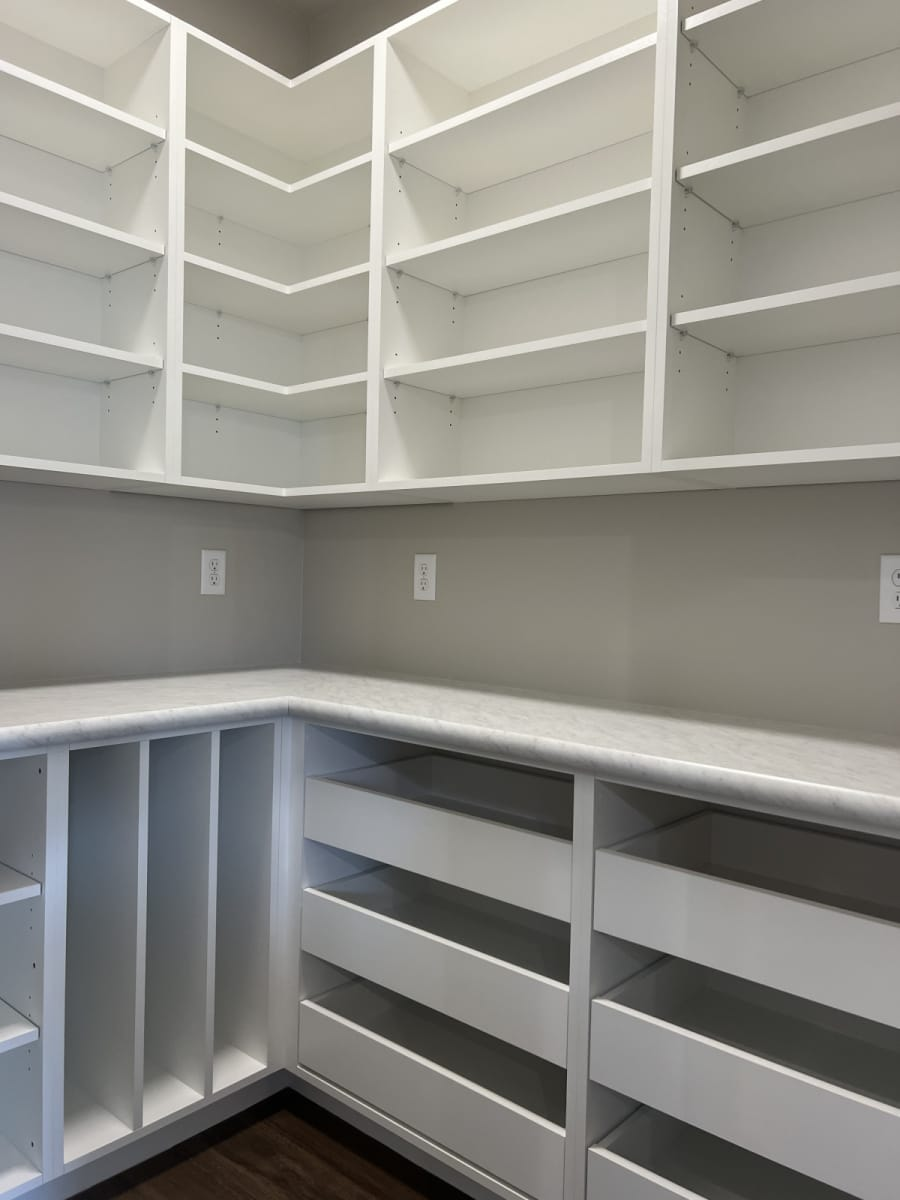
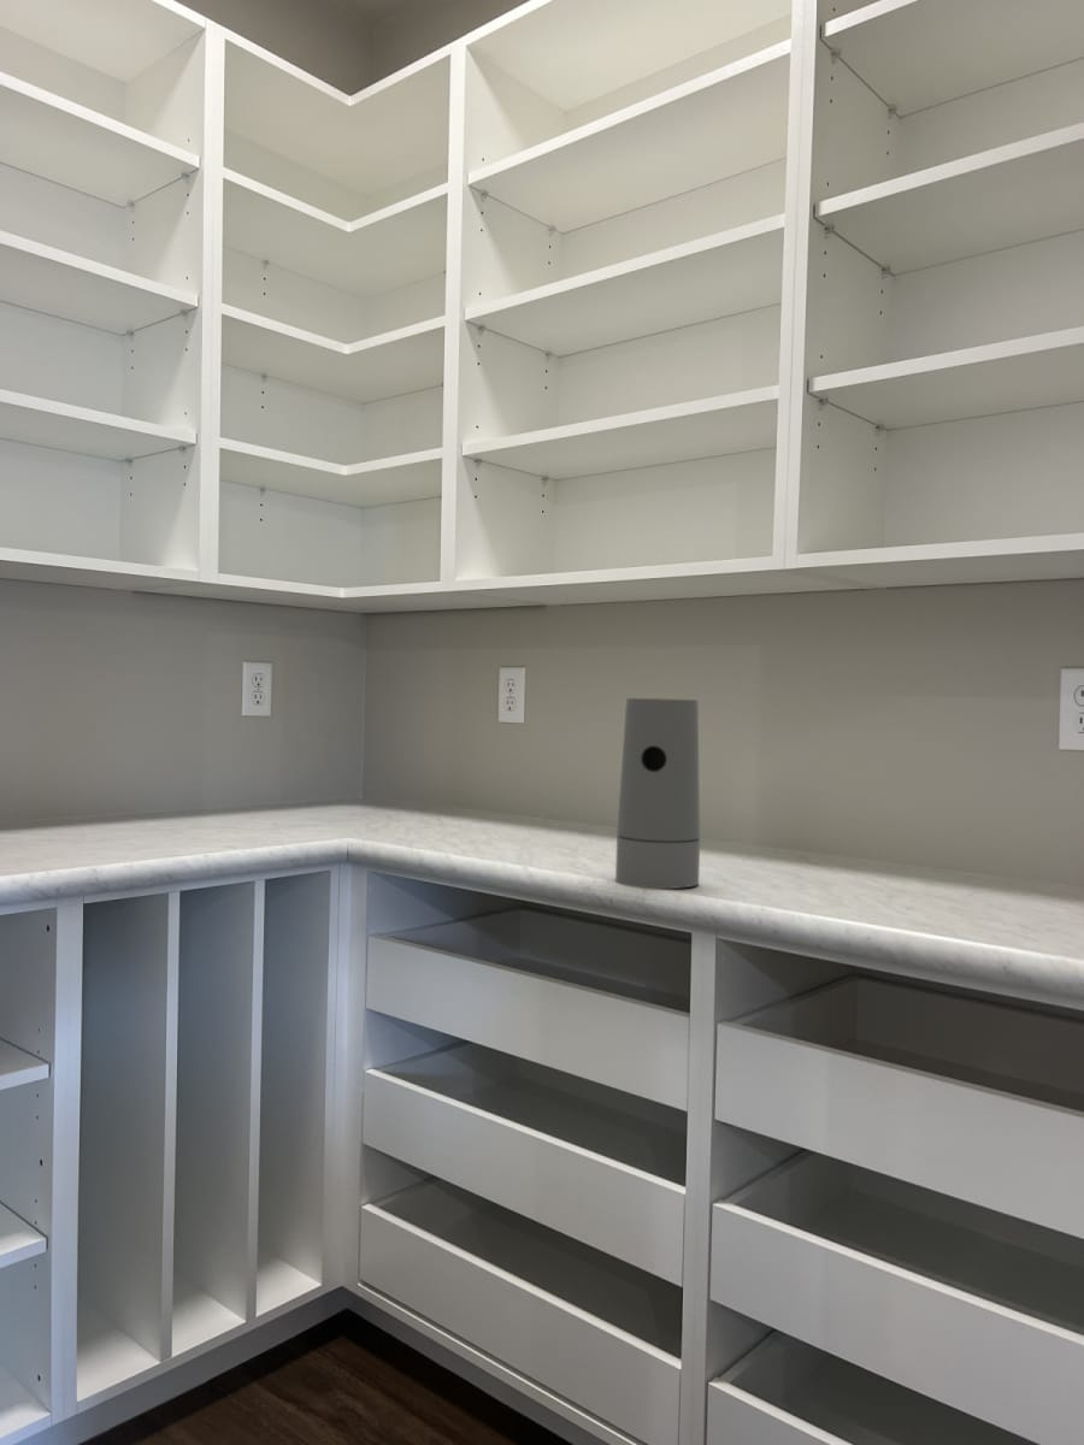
+ canister [614,697,701,890]
